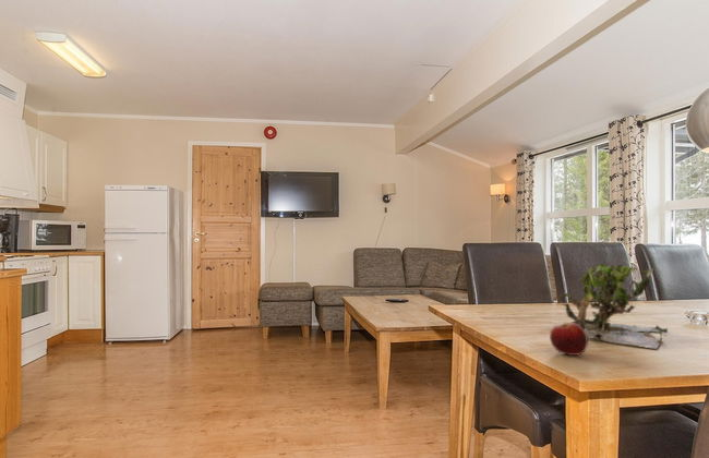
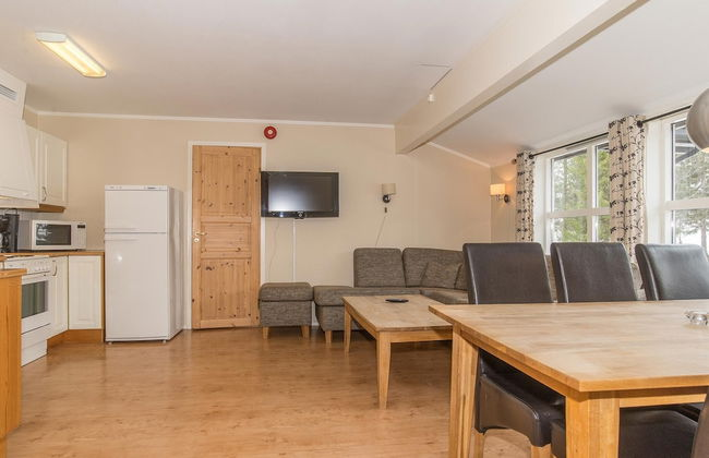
- plant [548,263,669,350]
- fruit [549,322,589,357]
